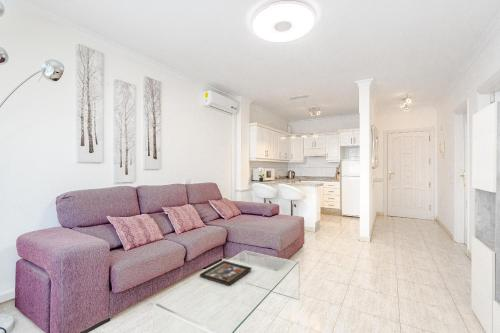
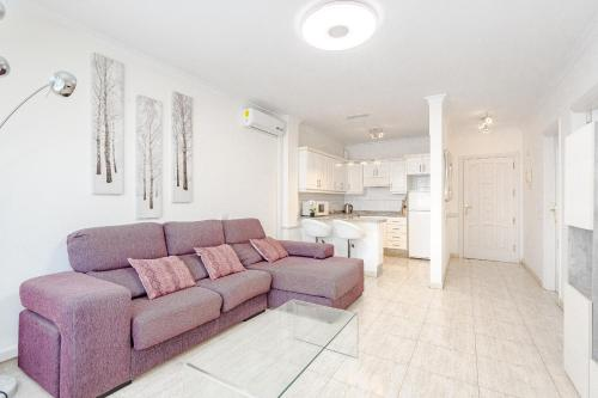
- decorative tray [199,260,253,286]
